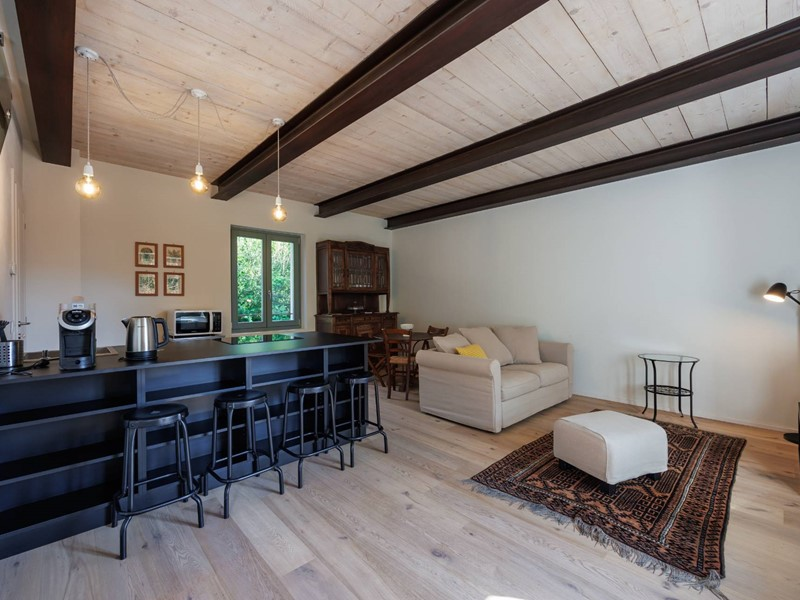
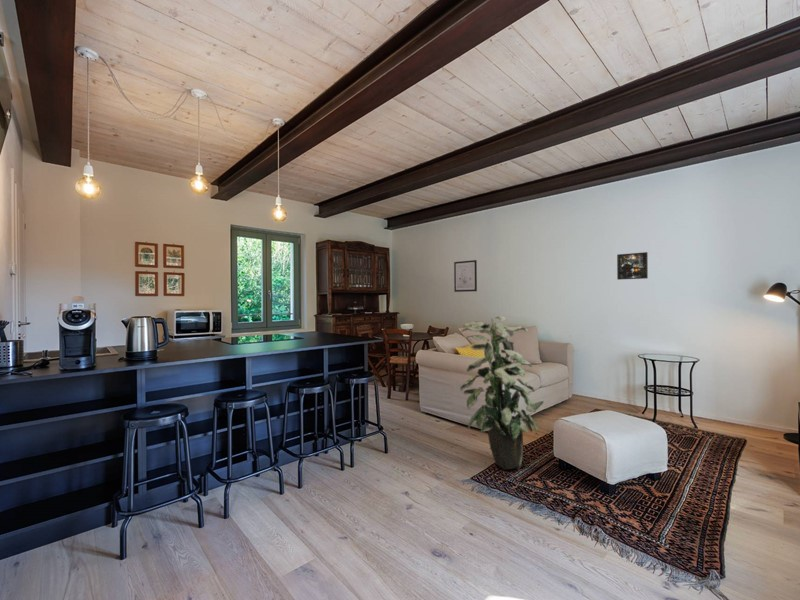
+ indoor plant [459,315,545,471]
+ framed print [616,251,649,281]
+ wall art [453,259,478,293]
